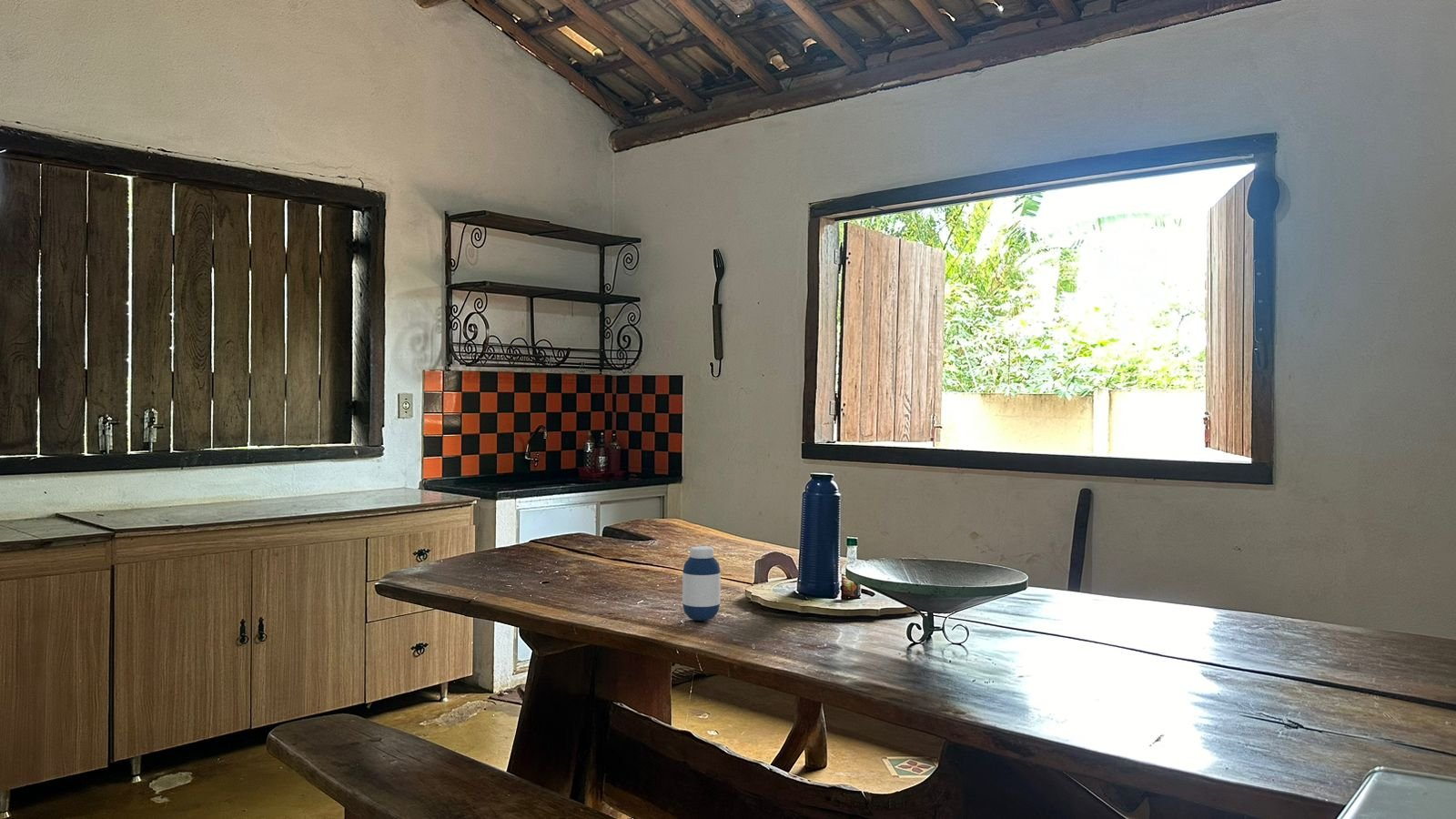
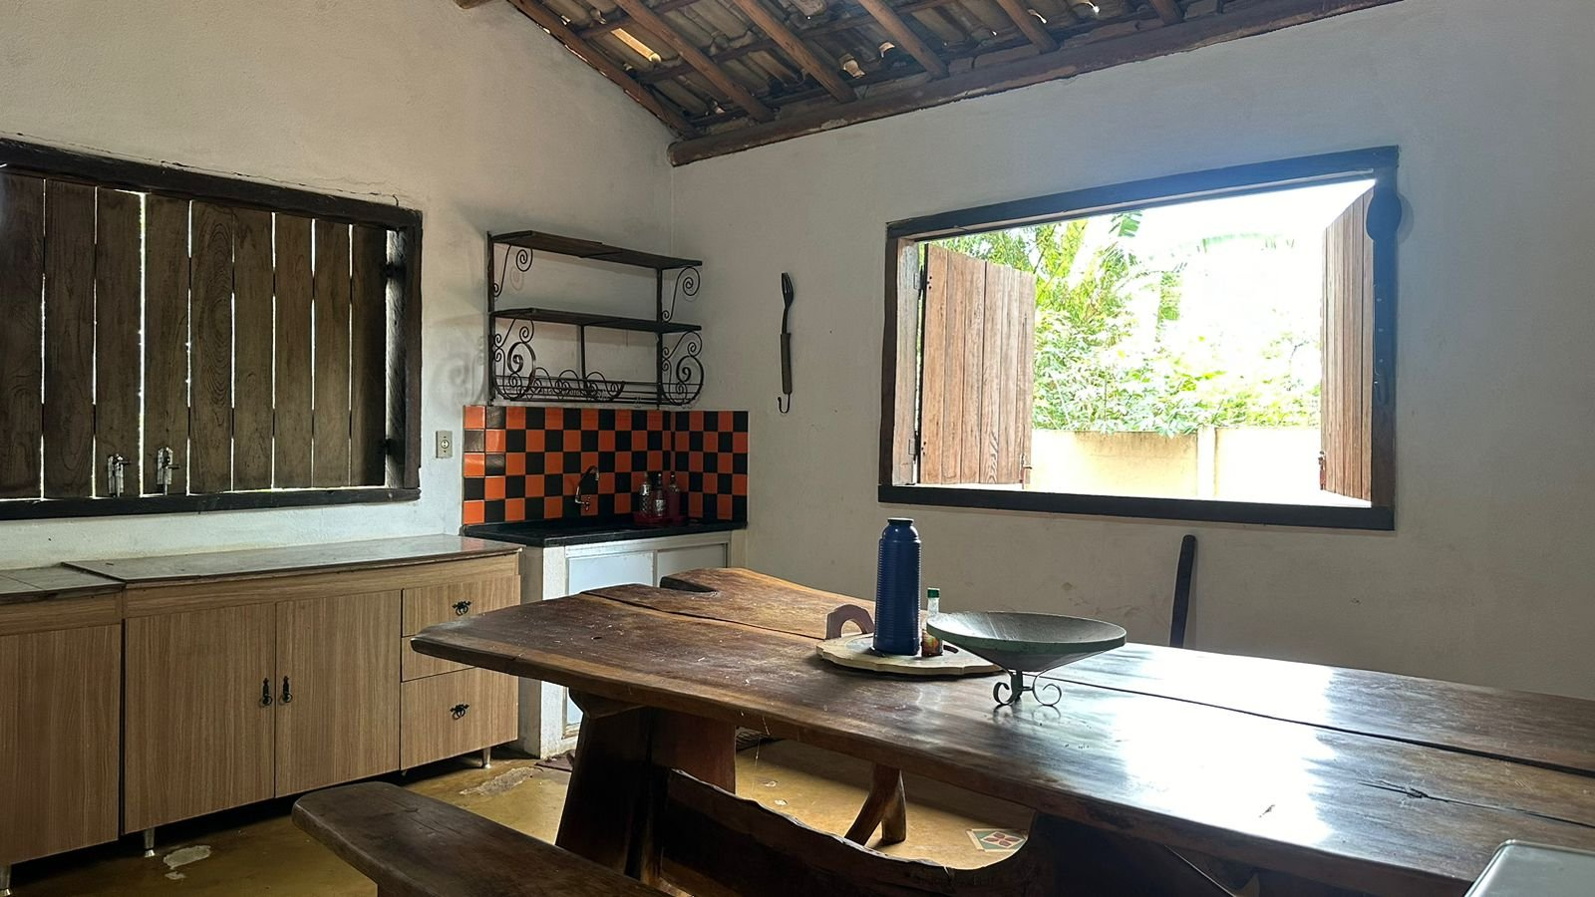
- medicine bottle [682,545,722,622]
